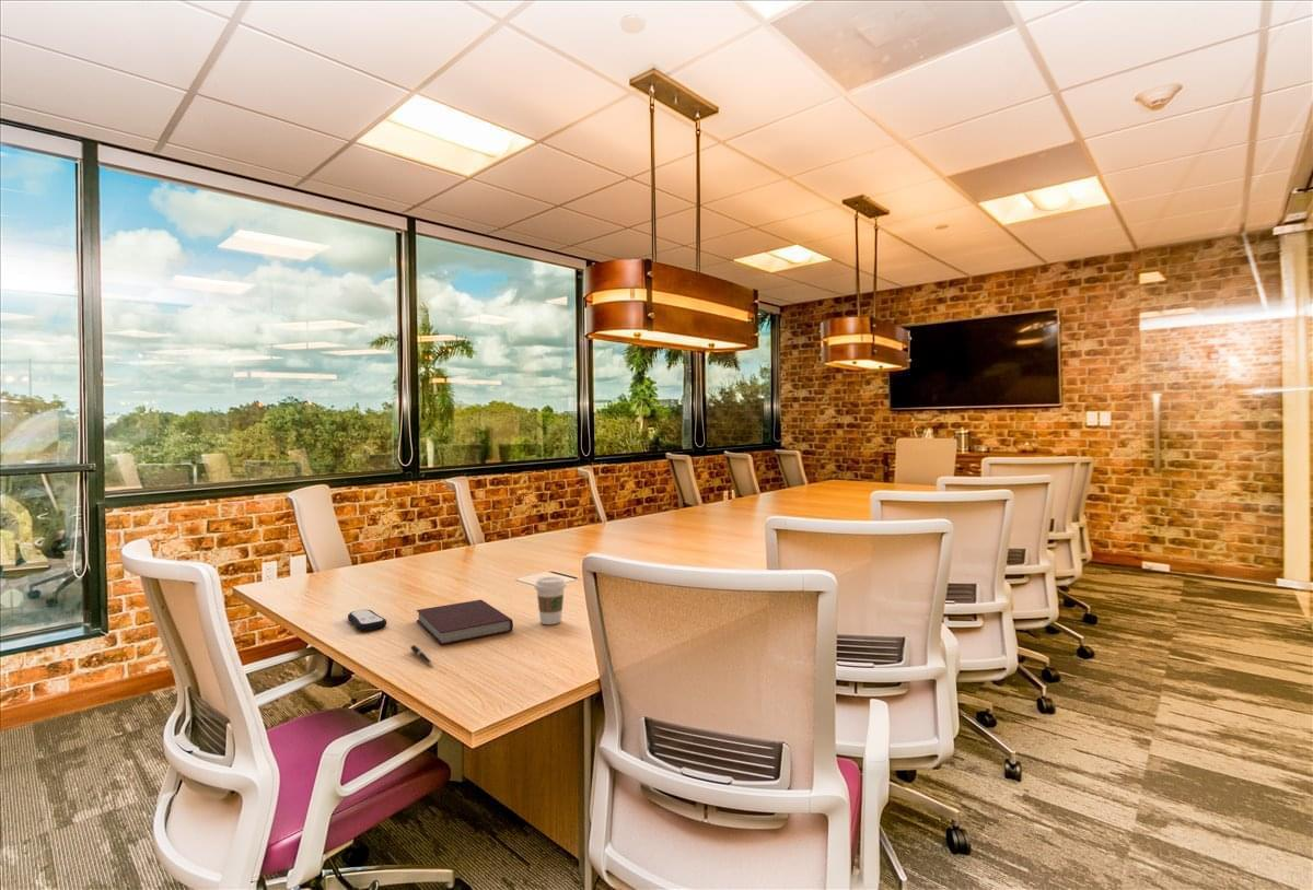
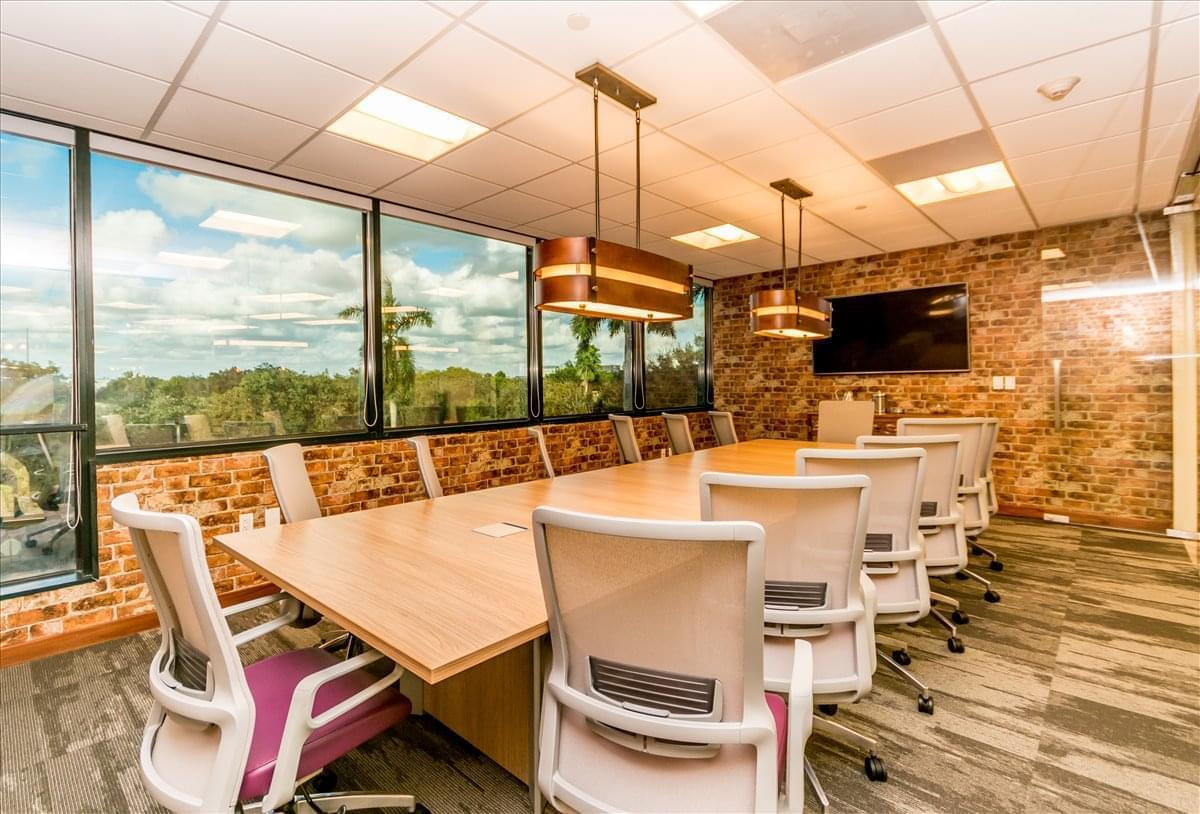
- notebook [416,598,514,645]
- coffee cup [533,576,568,625]
- remote control [347,609,387,632]
- pen [409,644,434,667]
